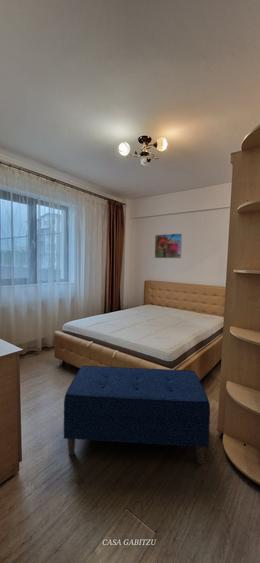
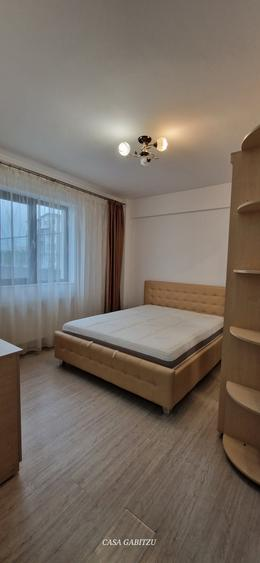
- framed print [154,233,183,259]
- bench [63,365,211,465]
